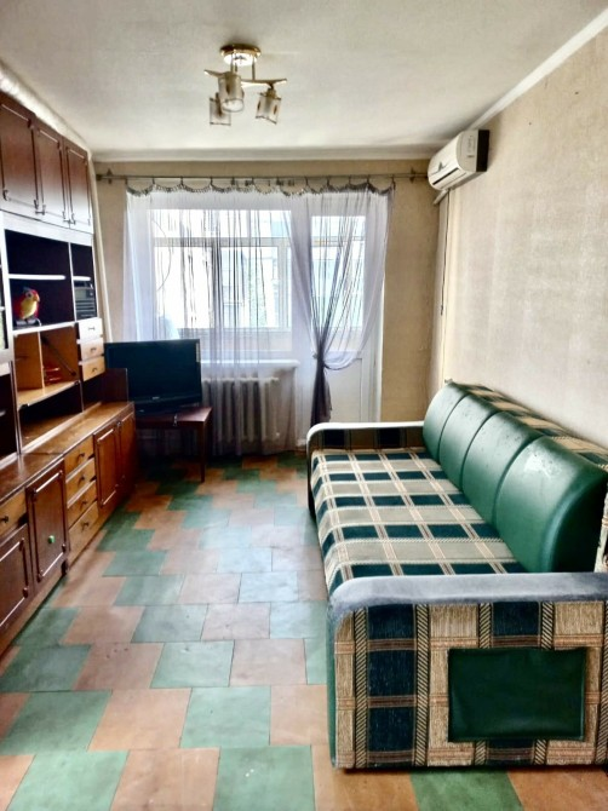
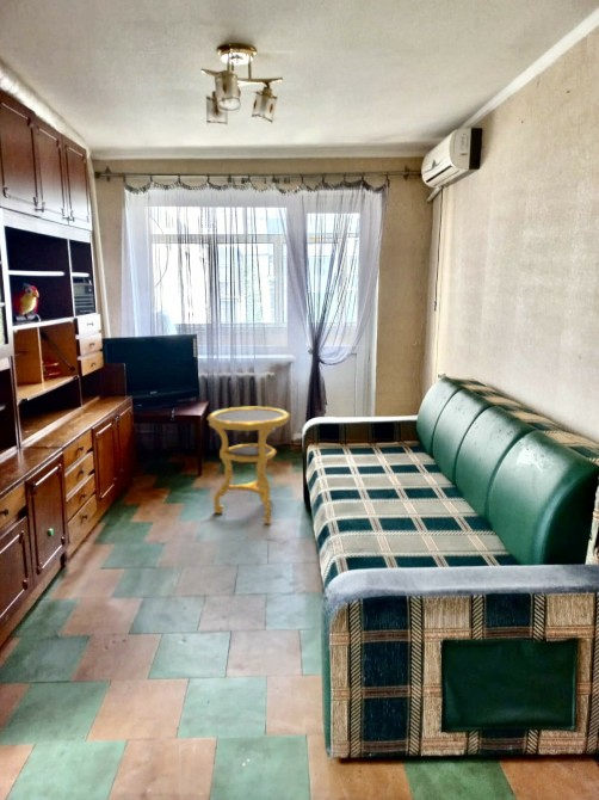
+ side table [206,406,292,525]
